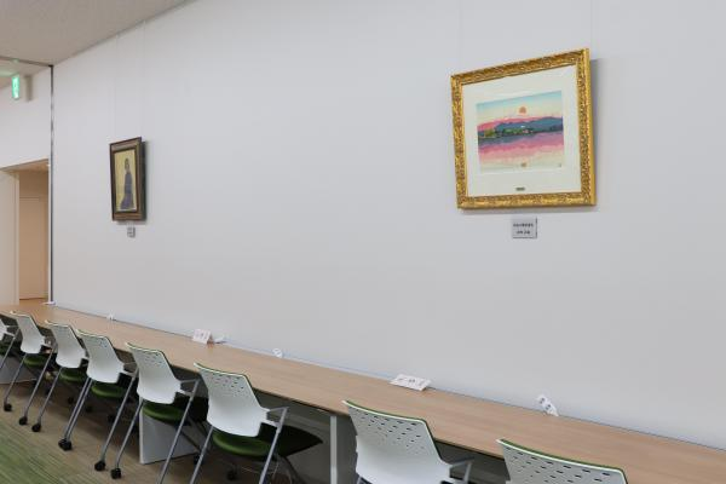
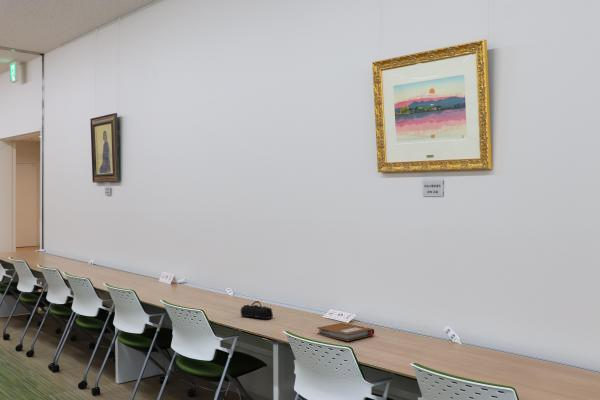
+ pencil case [240,300,274,320]
+ notebook [316,322,375,342]
